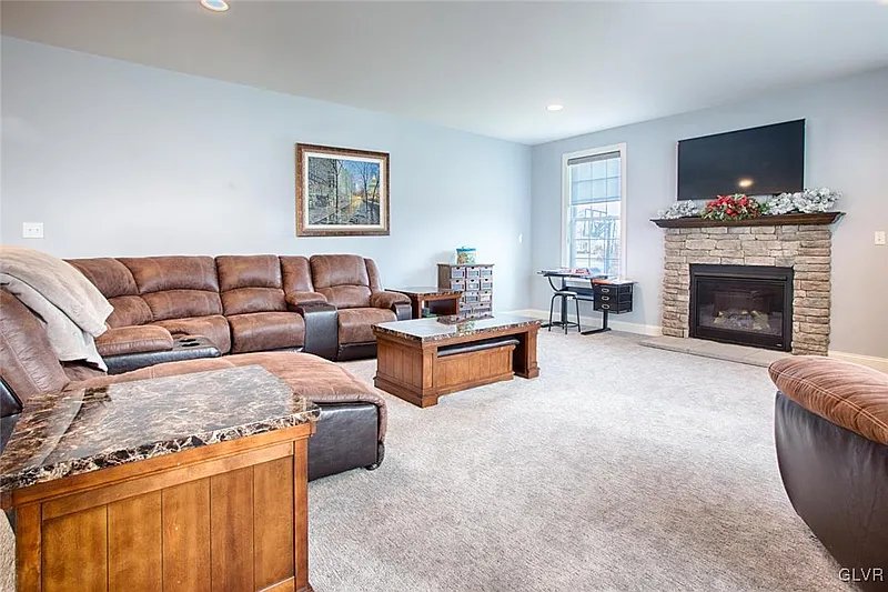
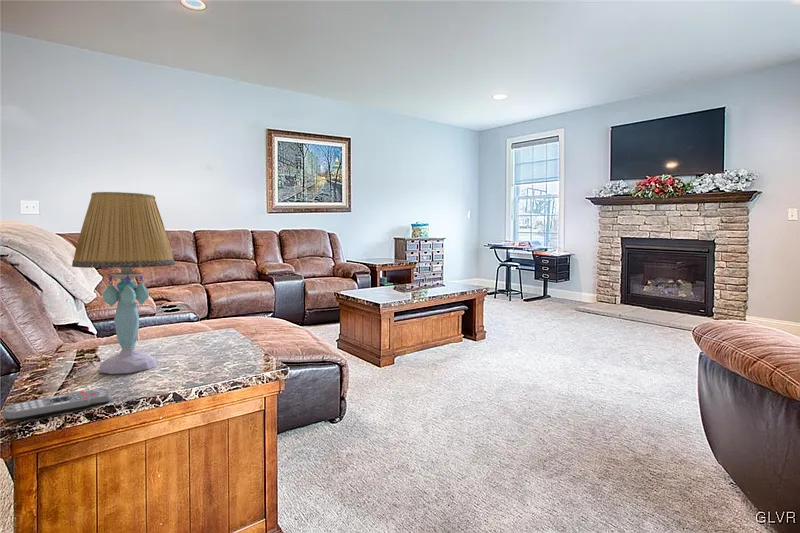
+ remote control [1,387,112,422]
+ table lamp [71,191,176,375]
